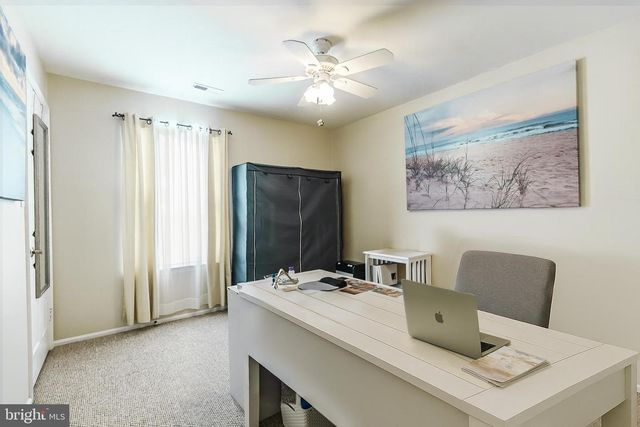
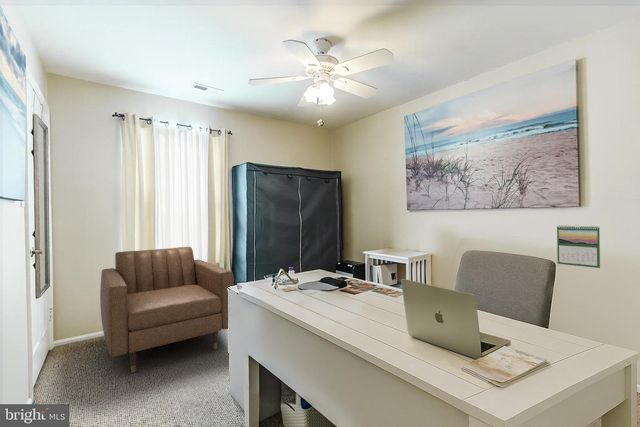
+ armchair [99,246,235,374]
+ calendar [556,224,601,269]
